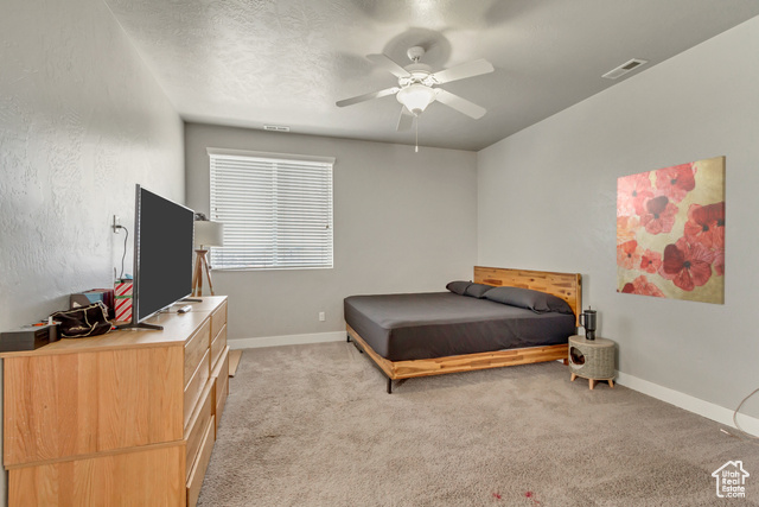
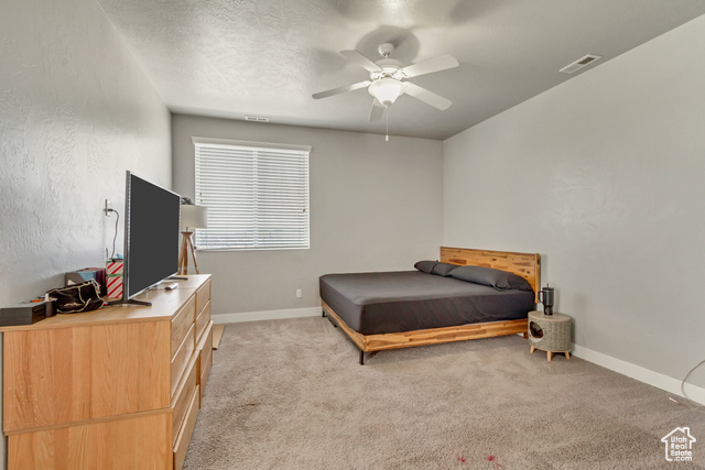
- wall art [616,154,727,306]
